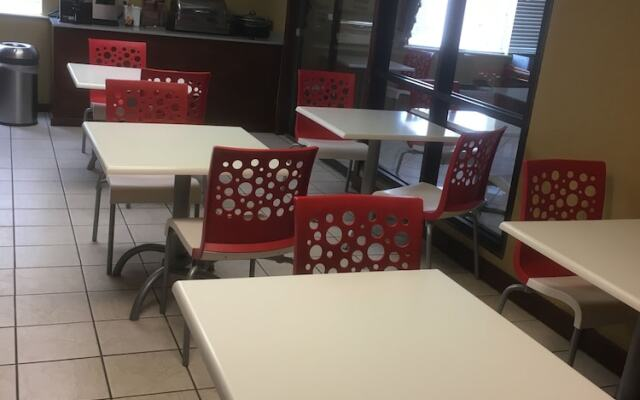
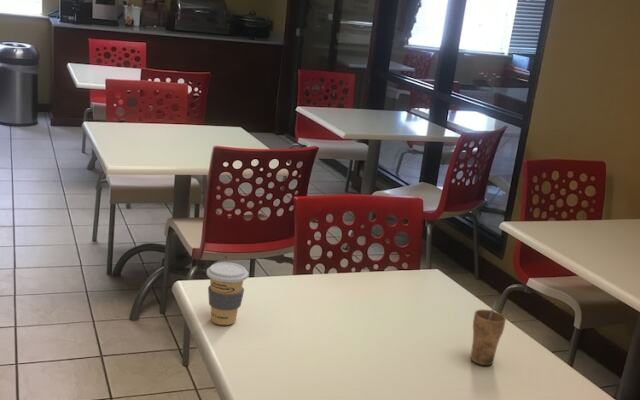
+ coffee cup [206,261,249,326]
+ cup [470,298,507,366]
